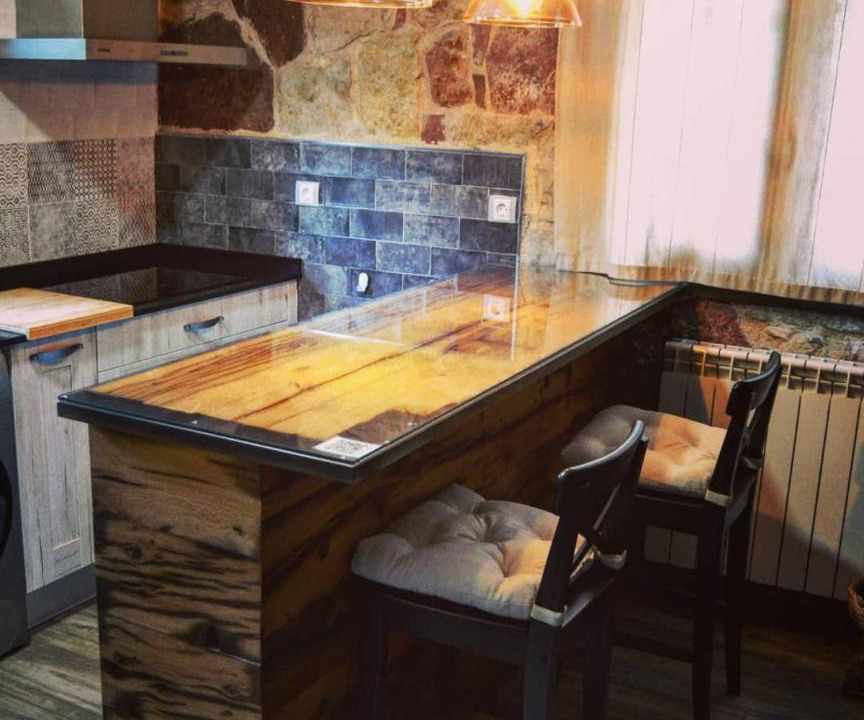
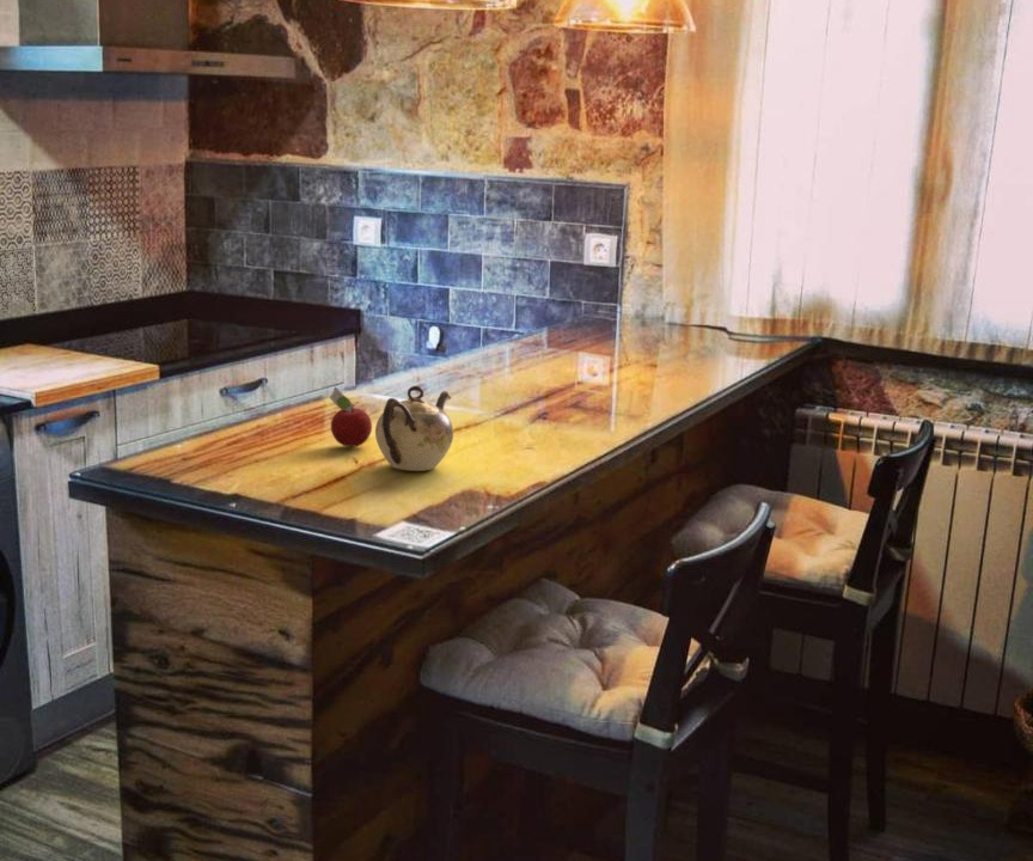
+ teapot [374,384,454,472]
+ fruit [329,385,373,448]
